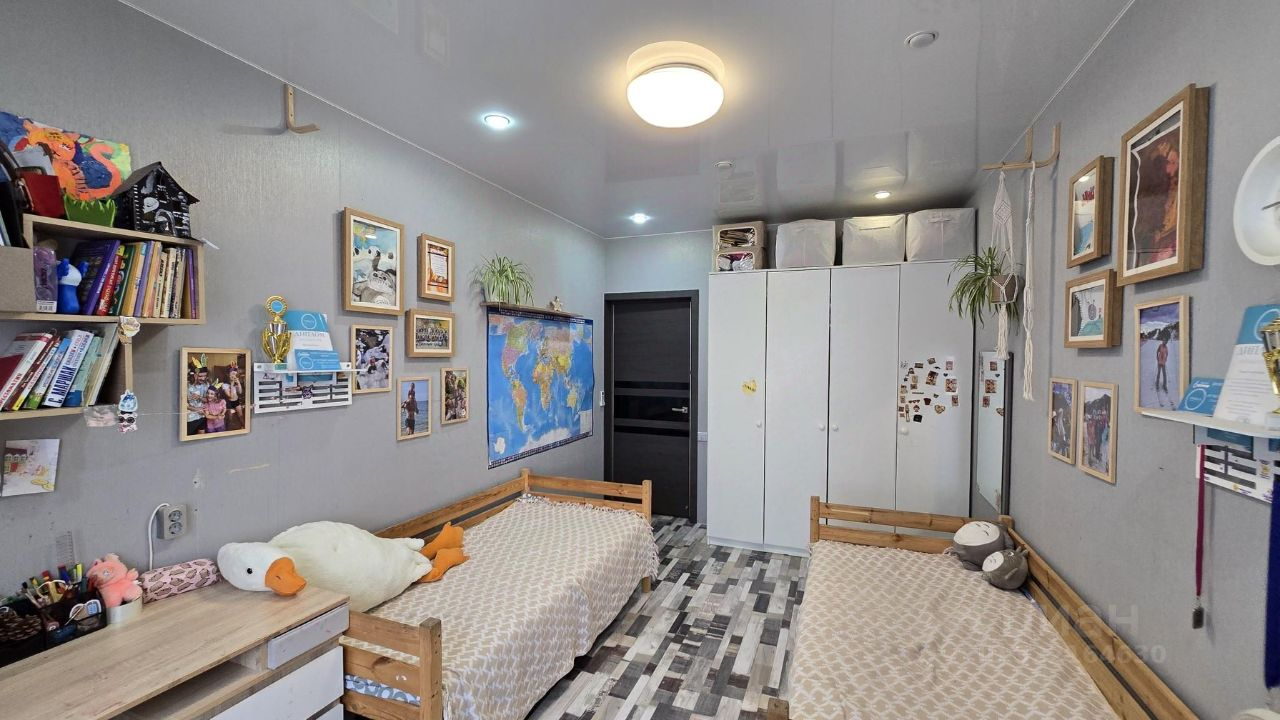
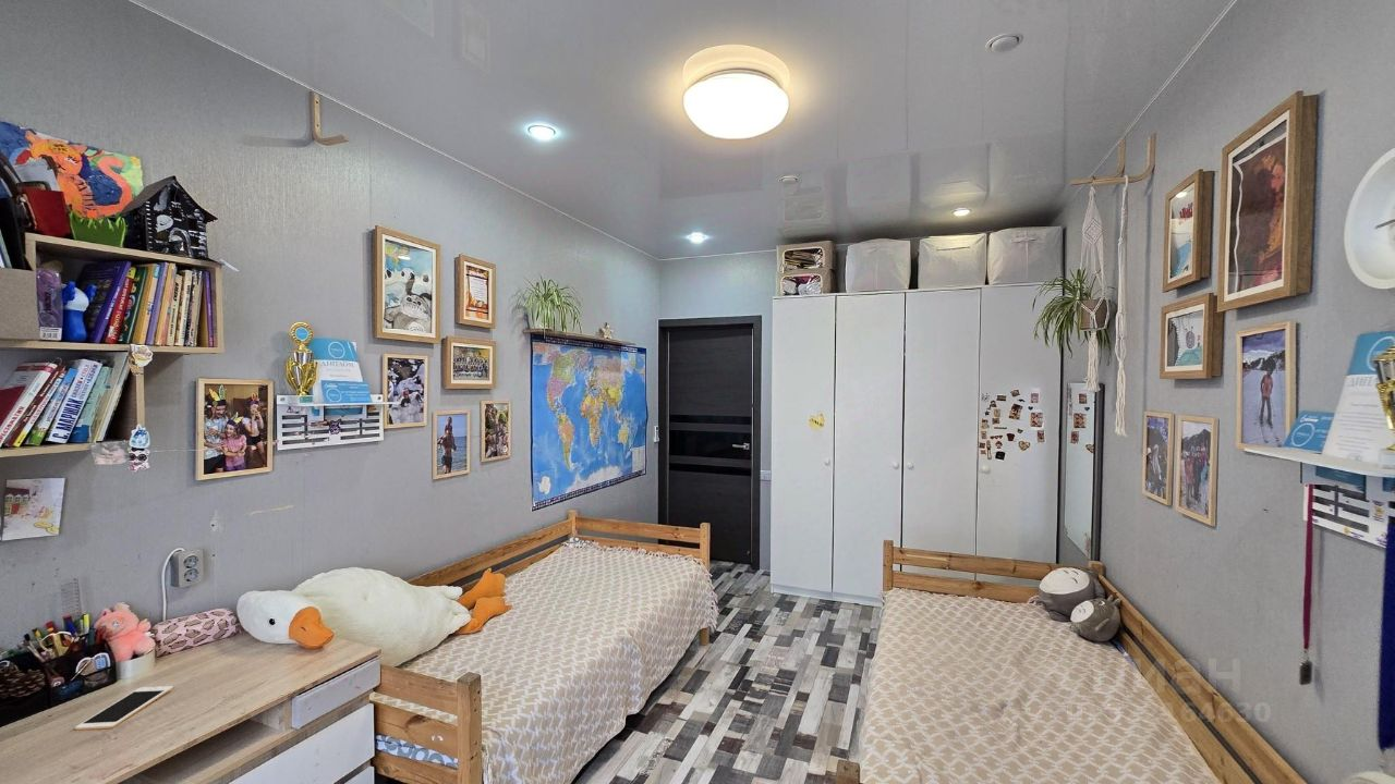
+ cell phone [74,685,174,731]
